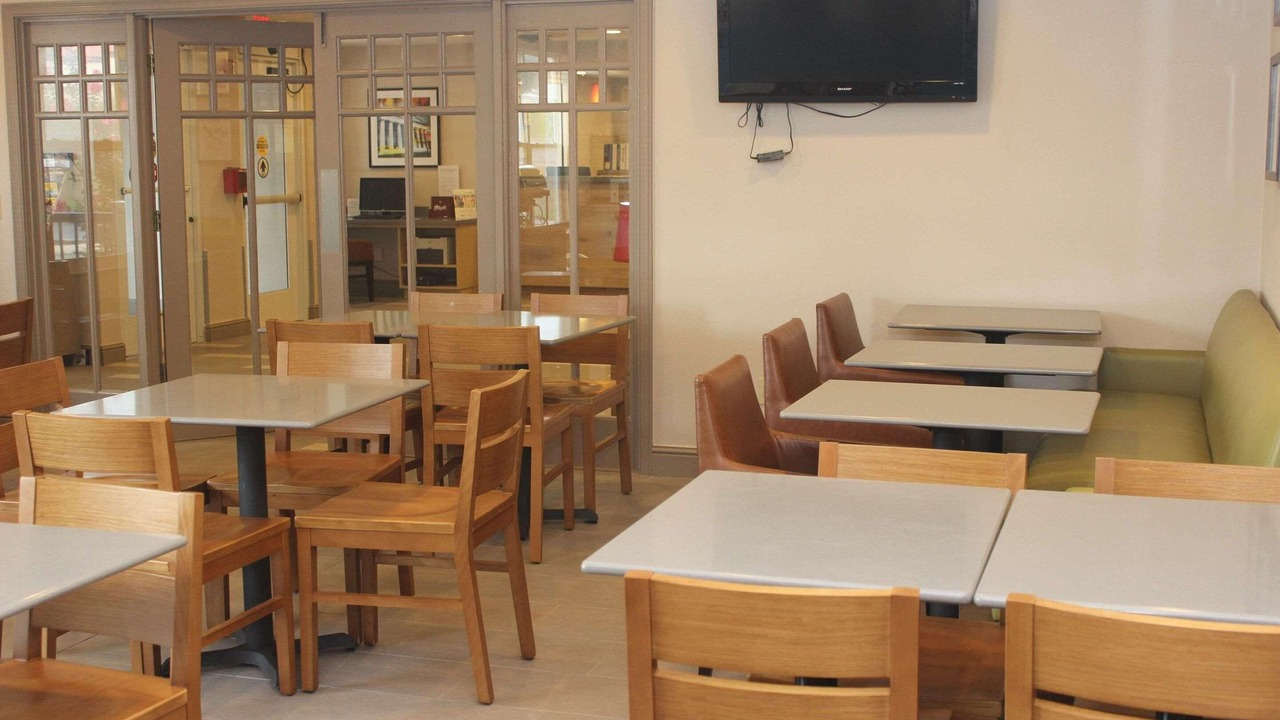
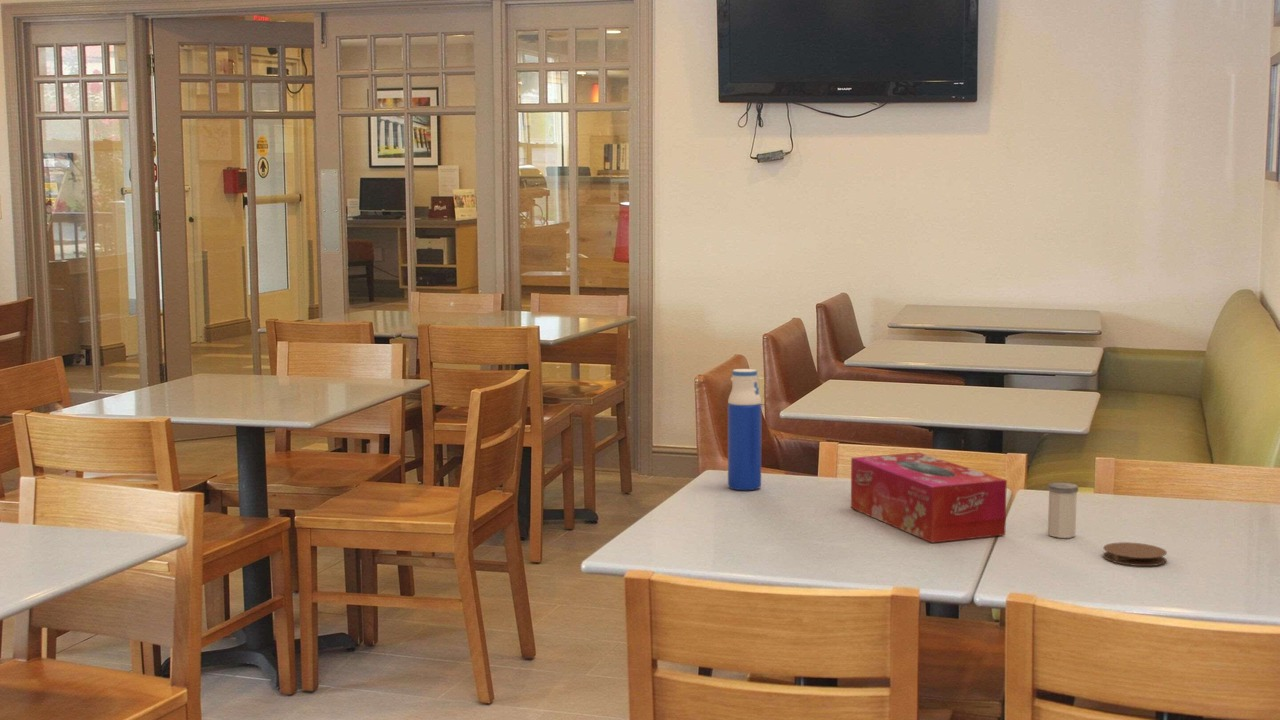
+ salt shaker [1047,482,1079,539]
+ coaster [1102,541,1168,567]
+ water bottle [727,368,762,491]
+ tissue box [850,452,1008,544]
